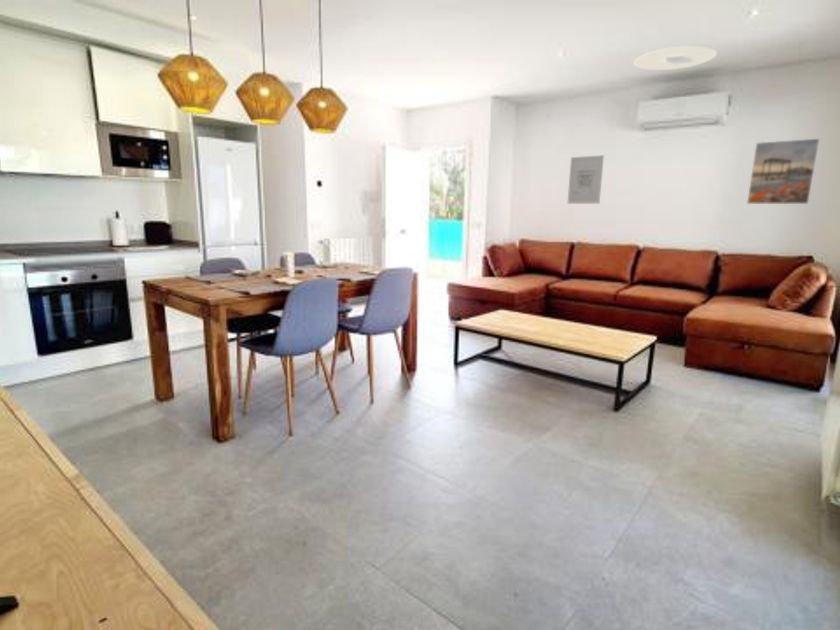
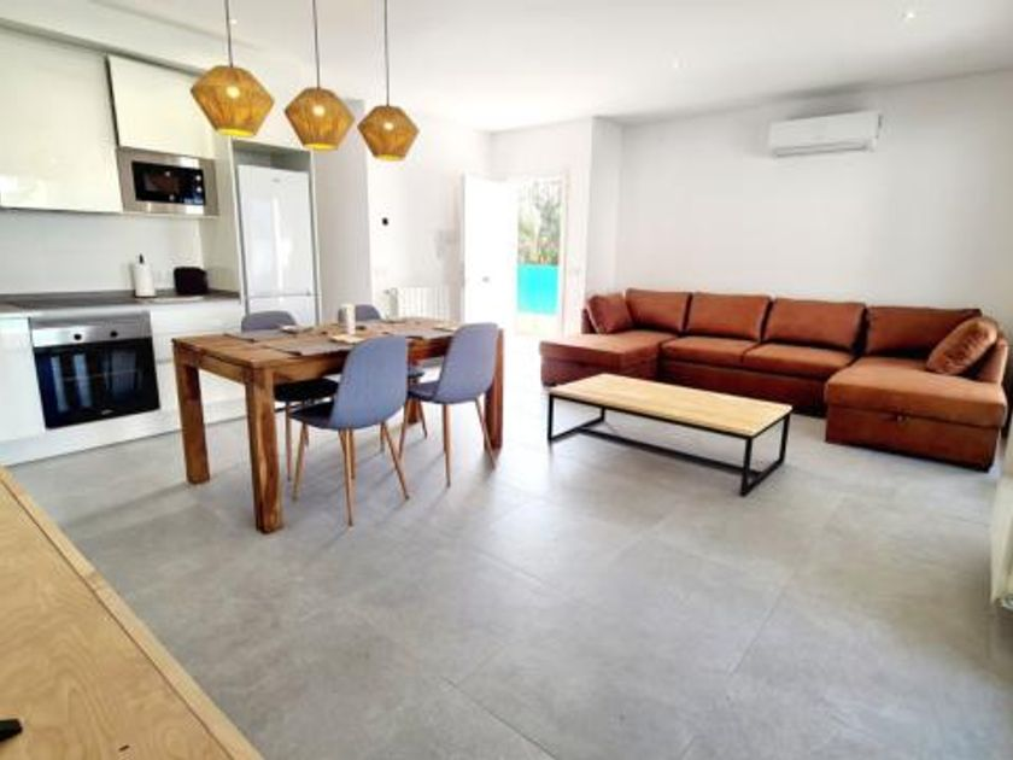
- ceiling light [633,45,718,71]
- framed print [746,138,821,205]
- wall art [566,154,605,205]
